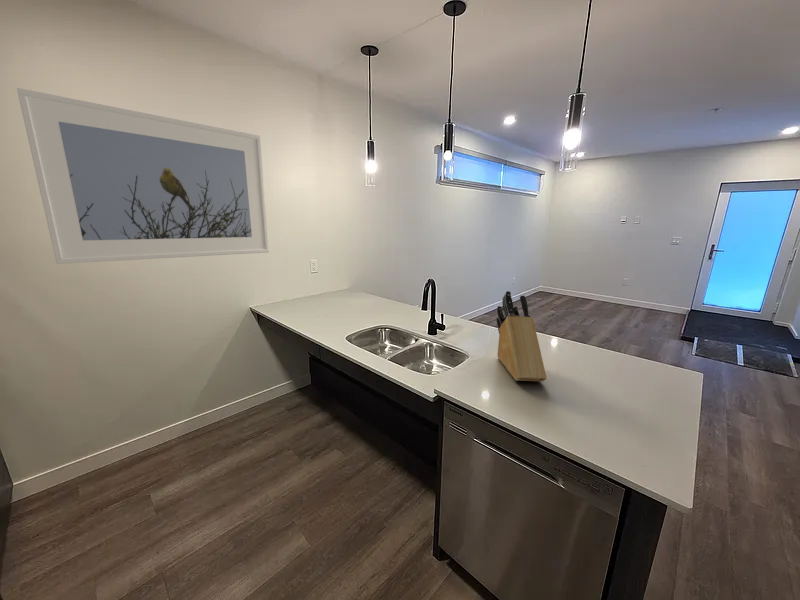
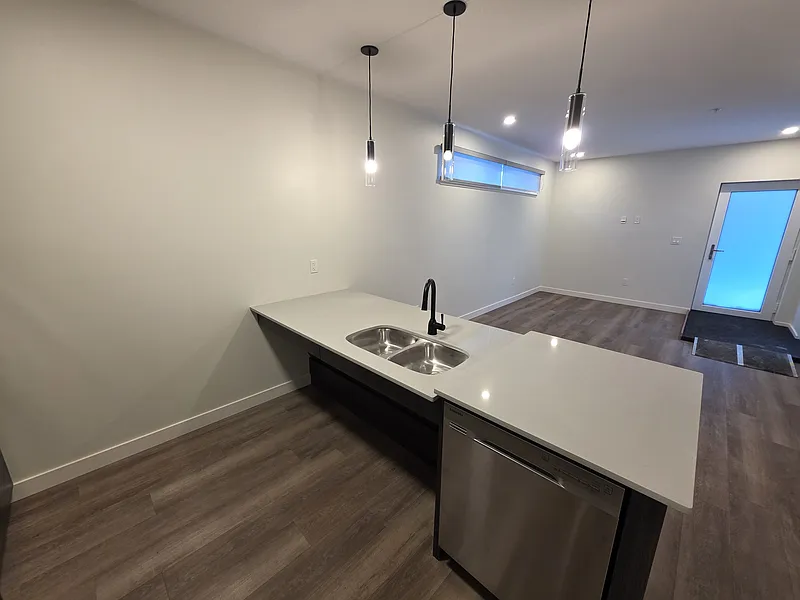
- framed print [16,87,270,265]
- knife block [495,290,548,382]
